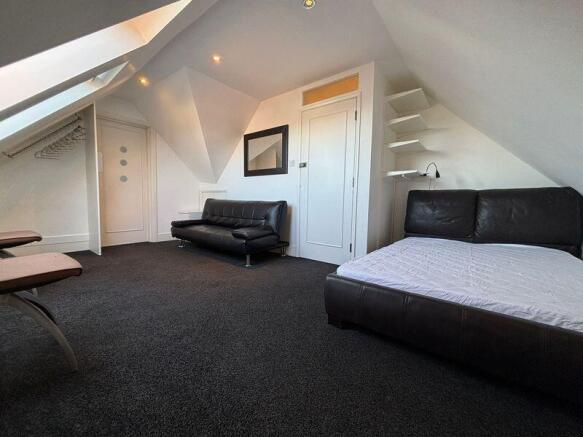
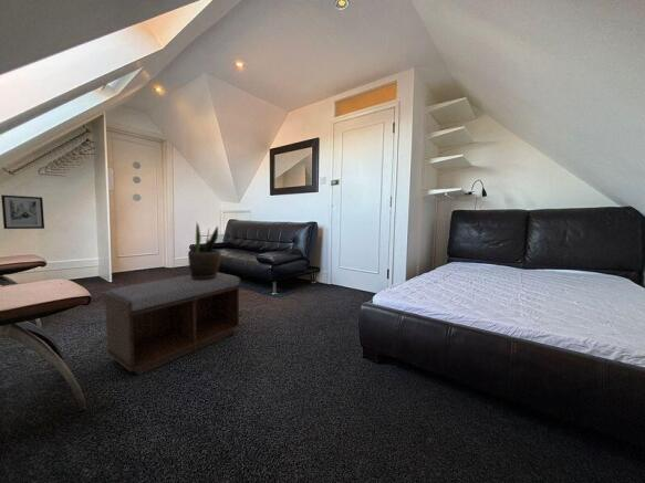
+ bench [102,272,242,376]
+ wall art [0,193,45,230]
+ potted plant [187,222,222,280]
